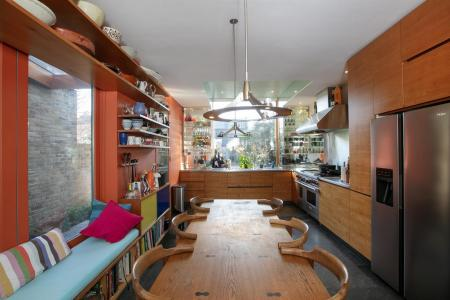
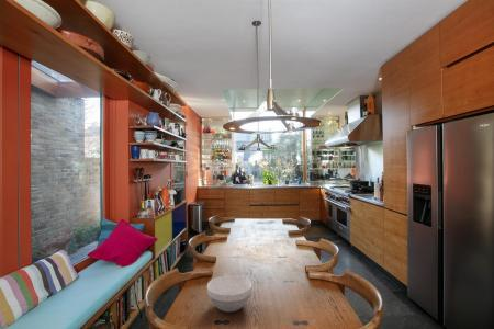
+ bowl [206,274,254,313]
